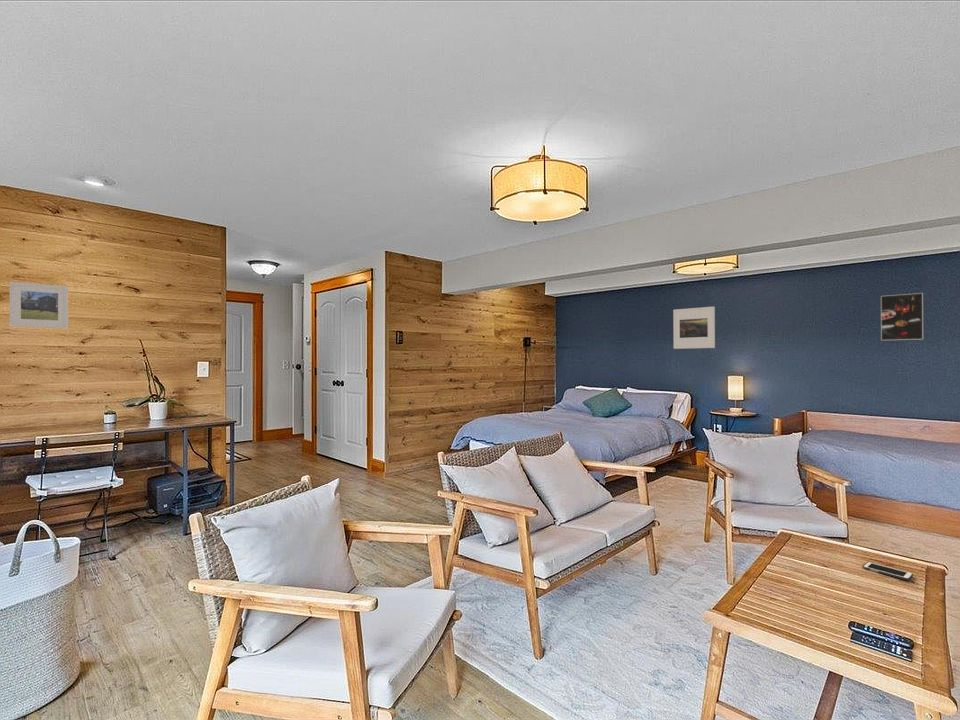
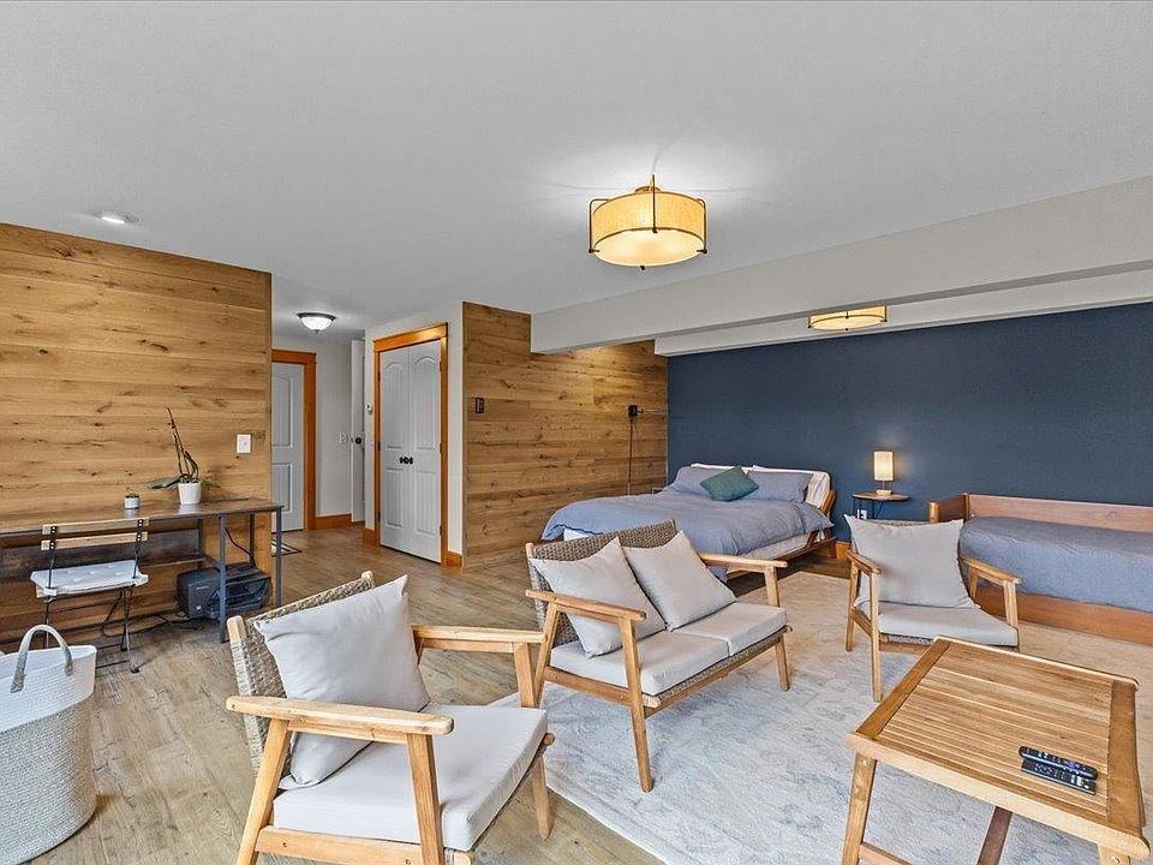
- cell phone [862,561,914,581]
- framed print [672,306,716,350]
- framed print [880,292,924,341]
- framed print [9,281,69,330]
